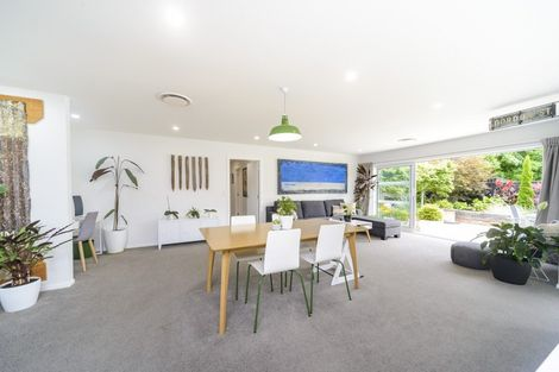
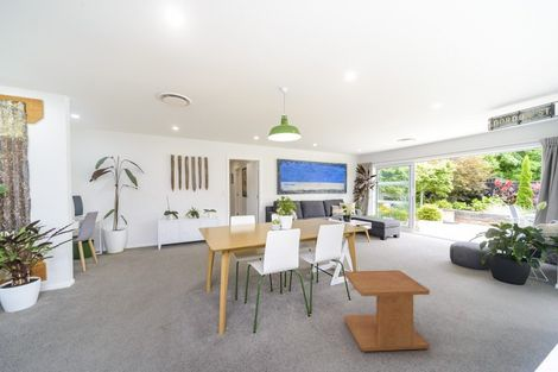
+ side table [343,269,431,352]
